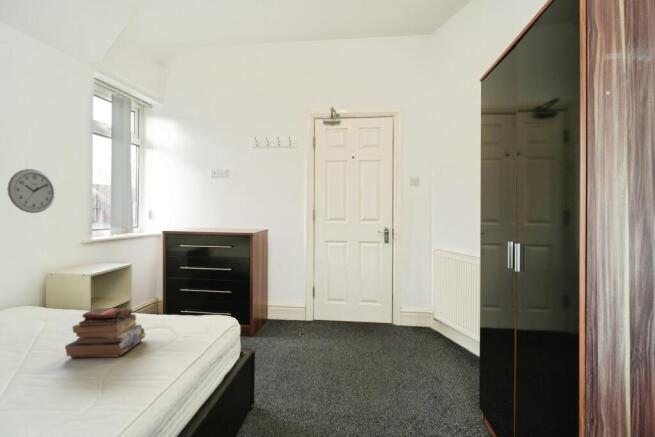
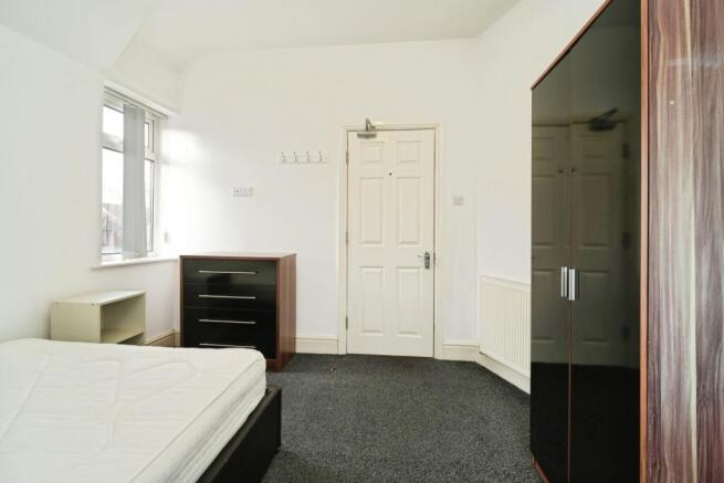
- wall clock [6,168,56,214]
- book [64,307,147,359]
